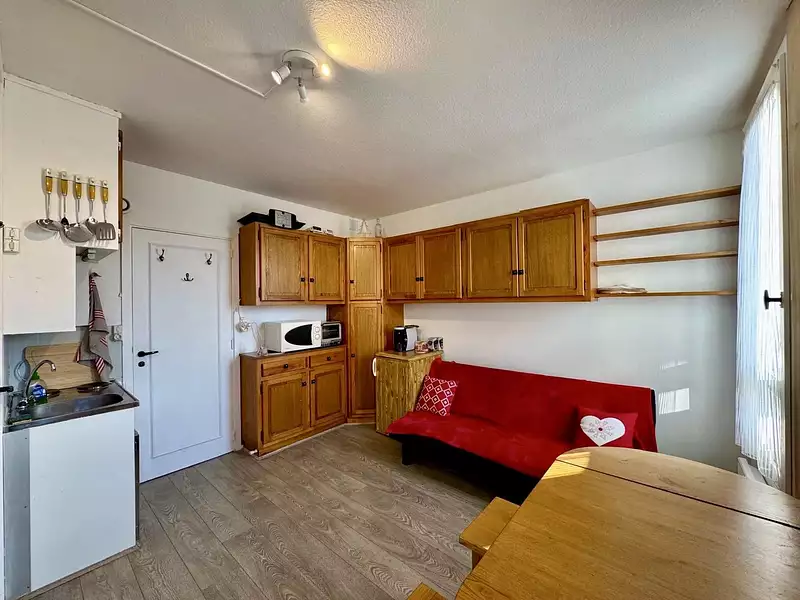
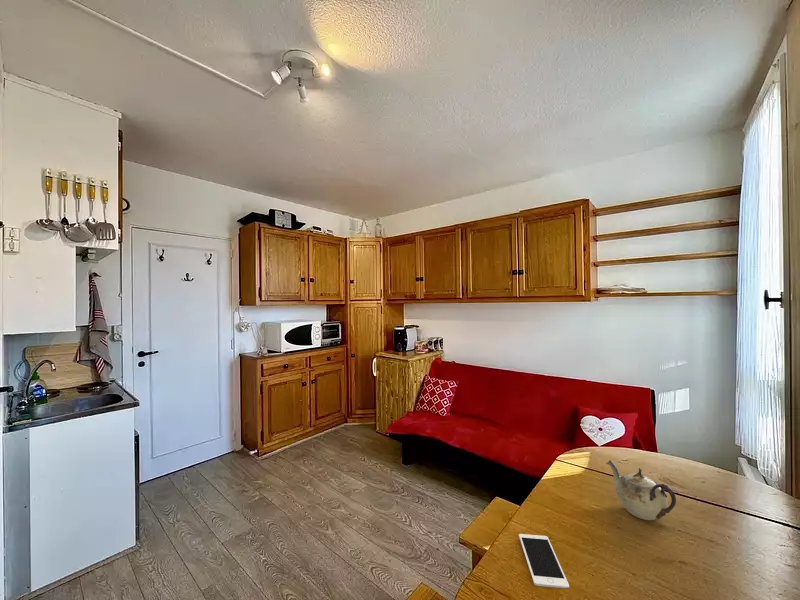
+ cell phone [518,533,570,589]
+ teapot [605,459,677,521]
